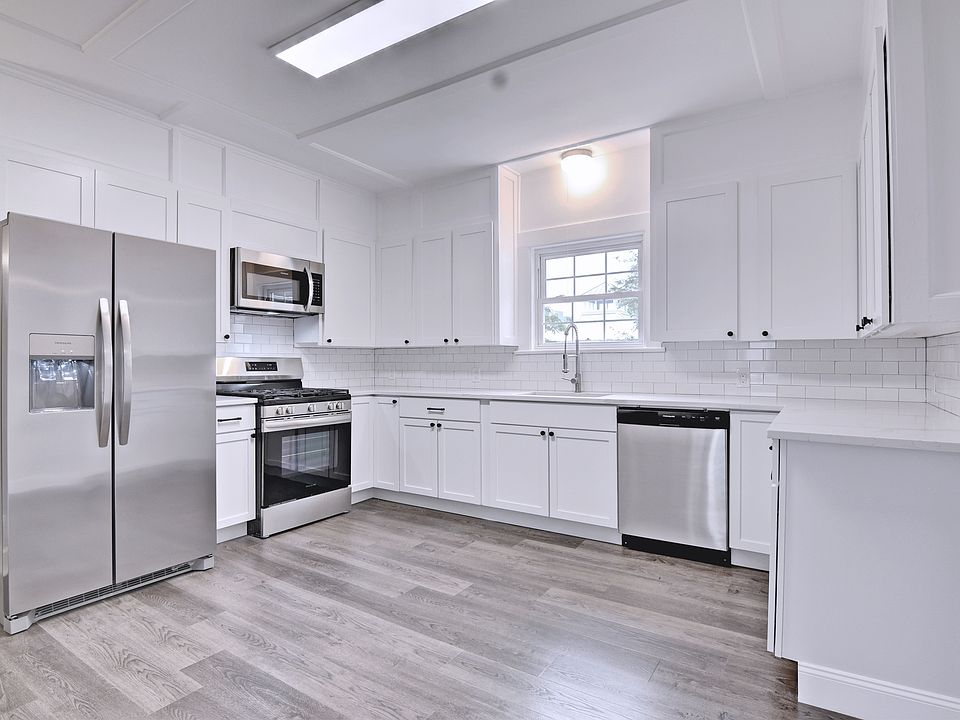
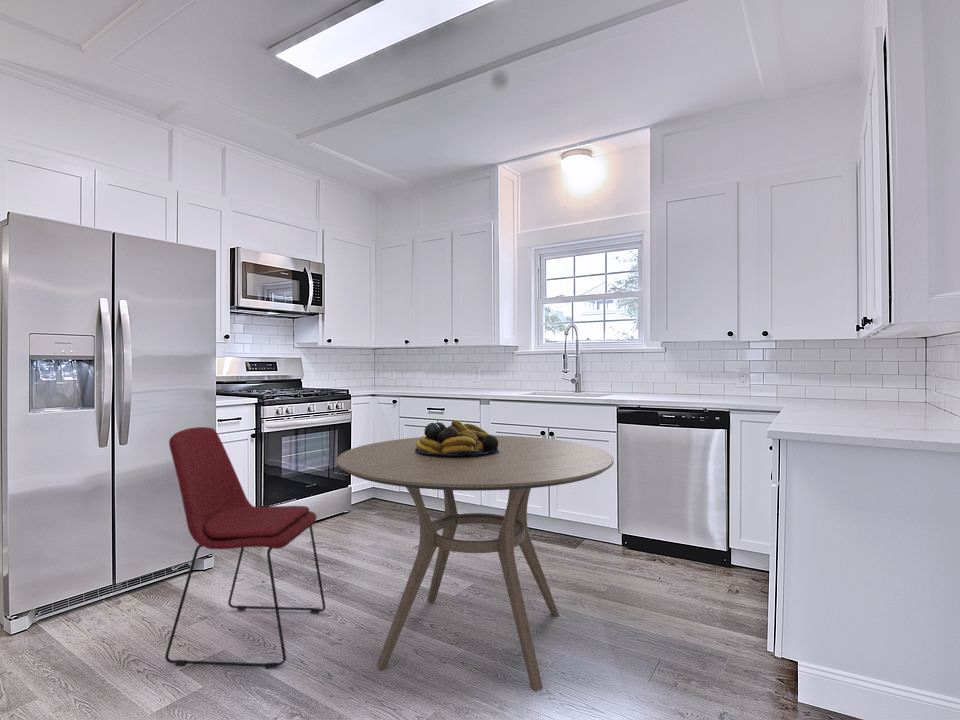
+ chair [164,426,326,670]
+ fruit bowl [415,419,499,456]
+ dining table [336,434,615,692]
